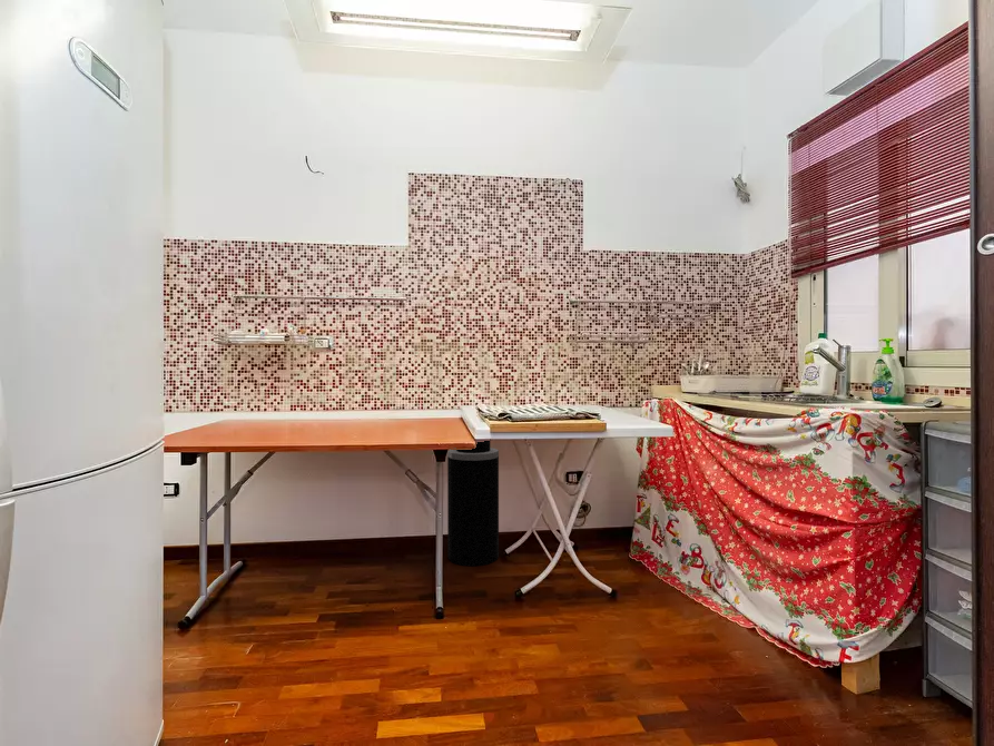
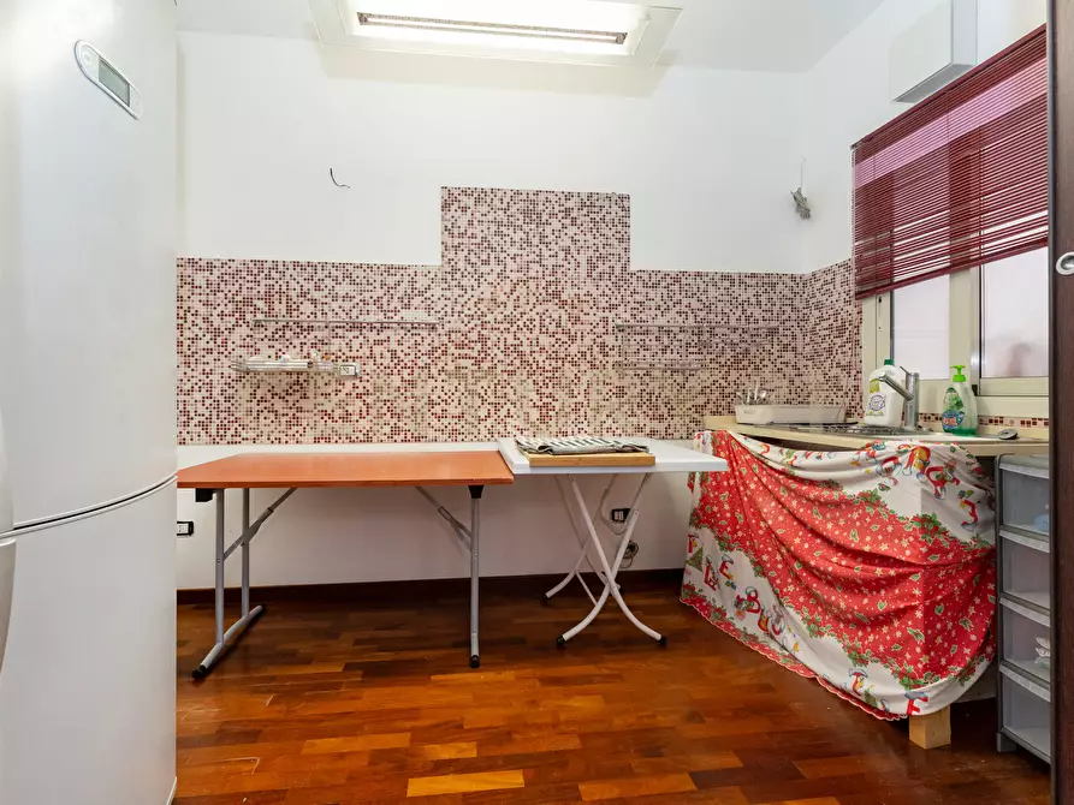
- trash can [446,440,500,567]
